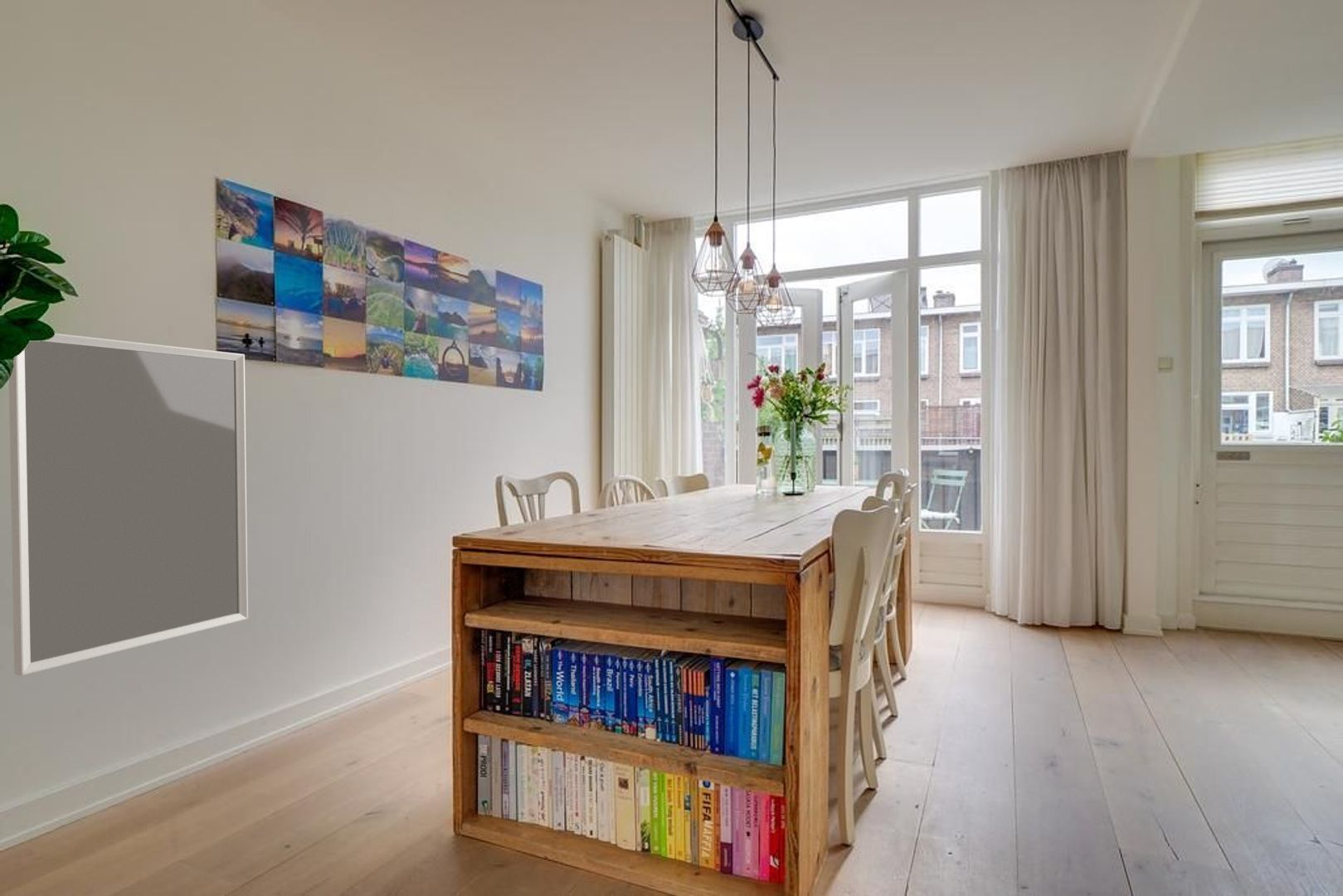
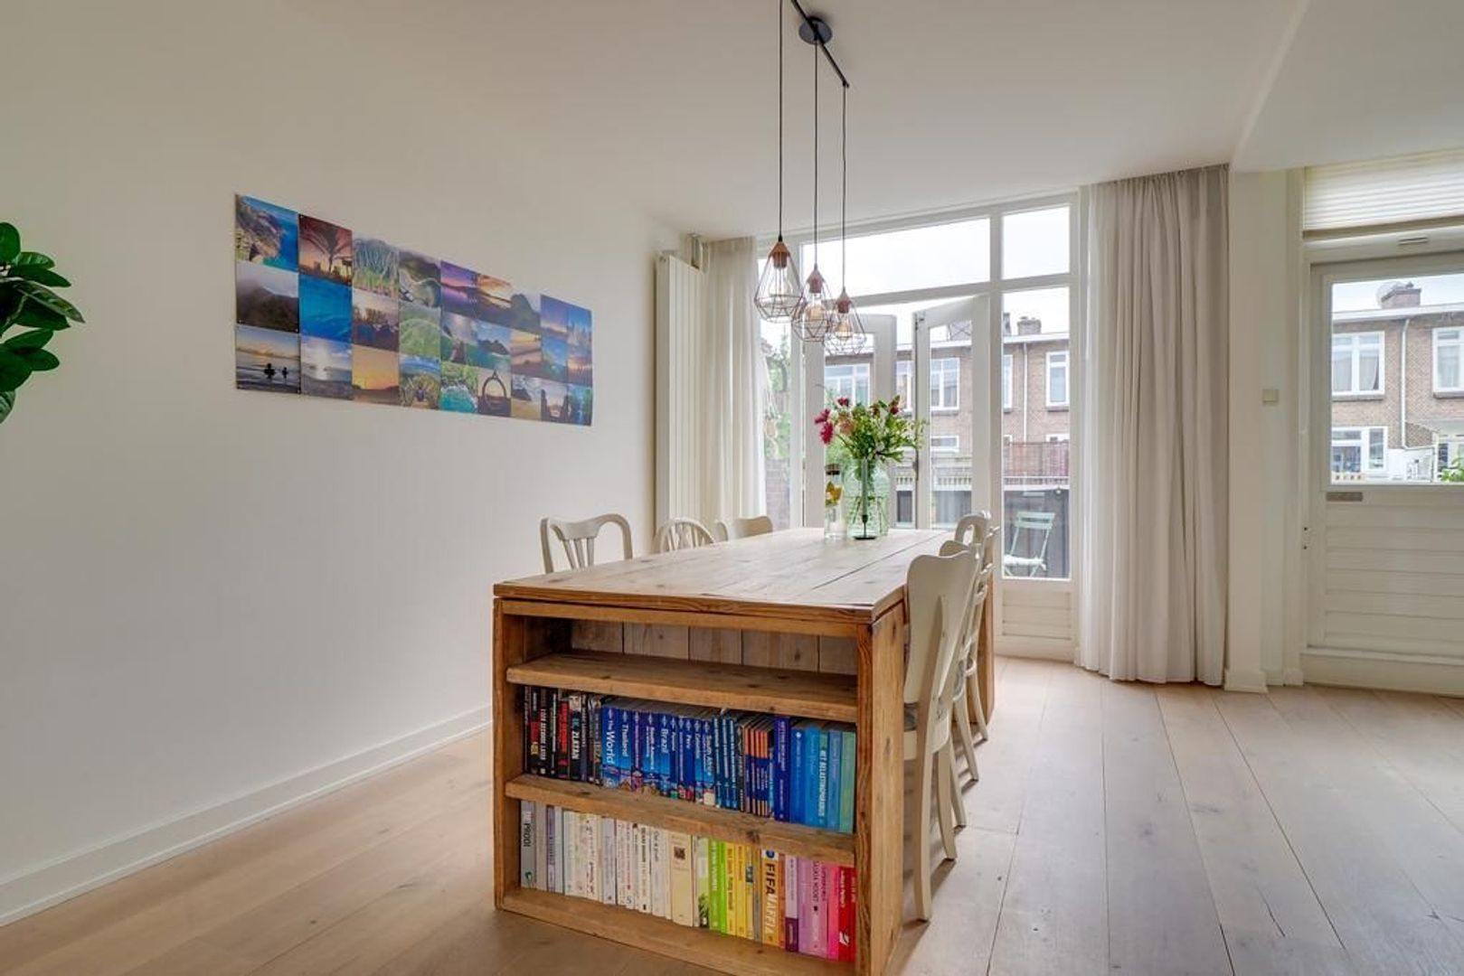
- home mirror [8,333,249,677]
